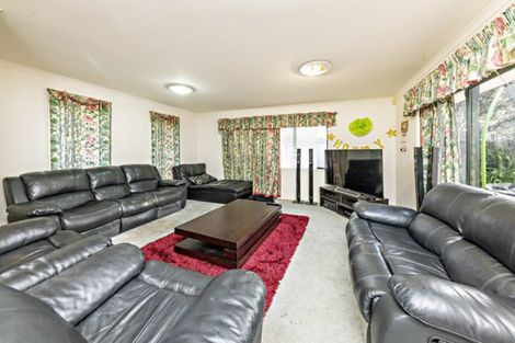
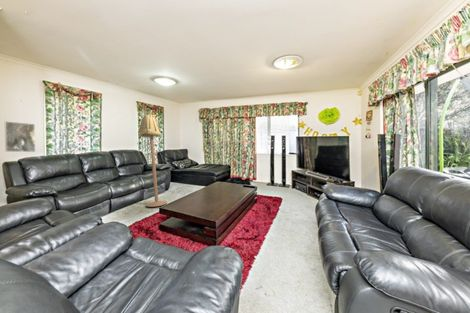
+ floor lamp [137,114,168,208]
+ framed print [4,120,36,153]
